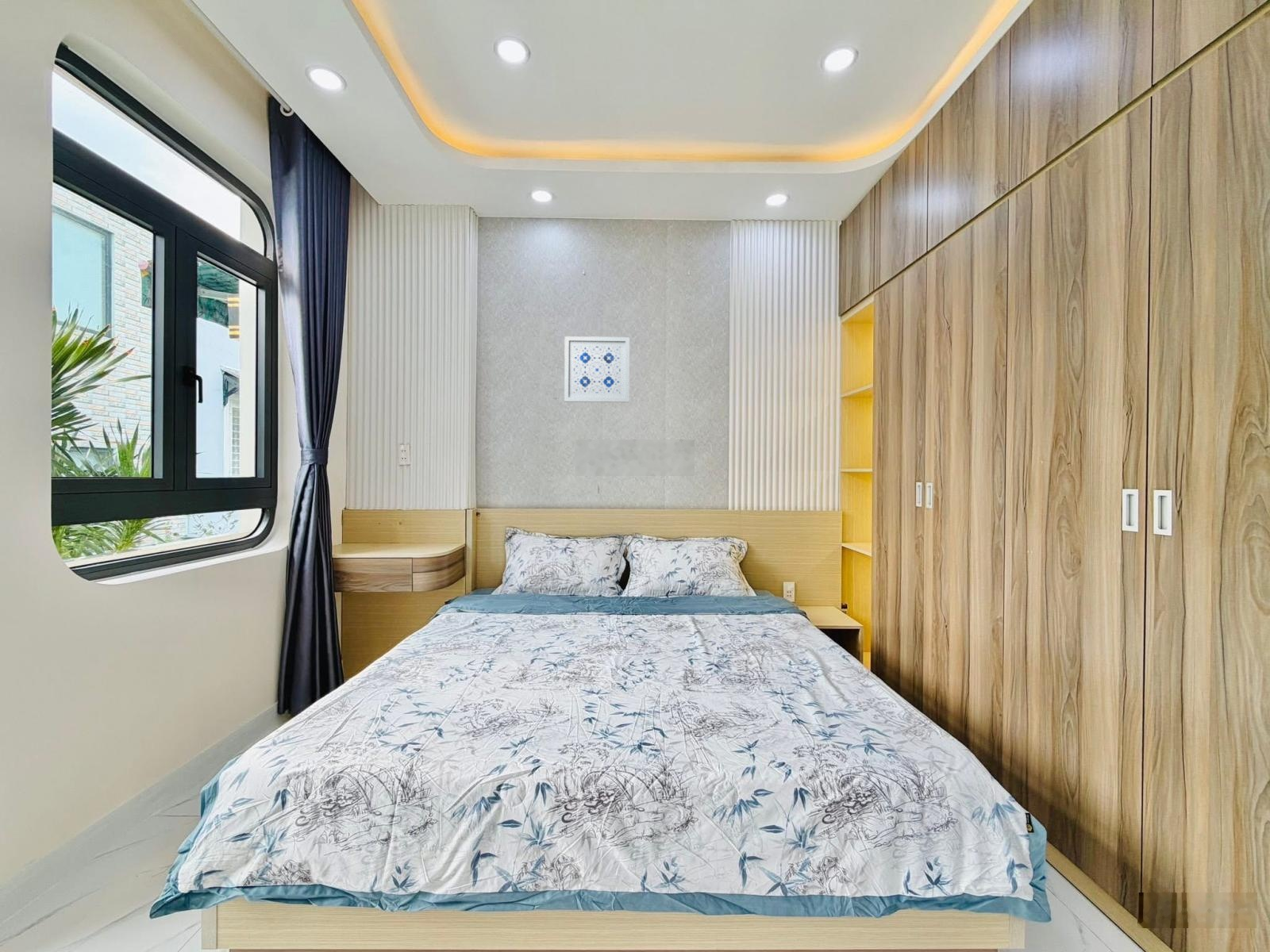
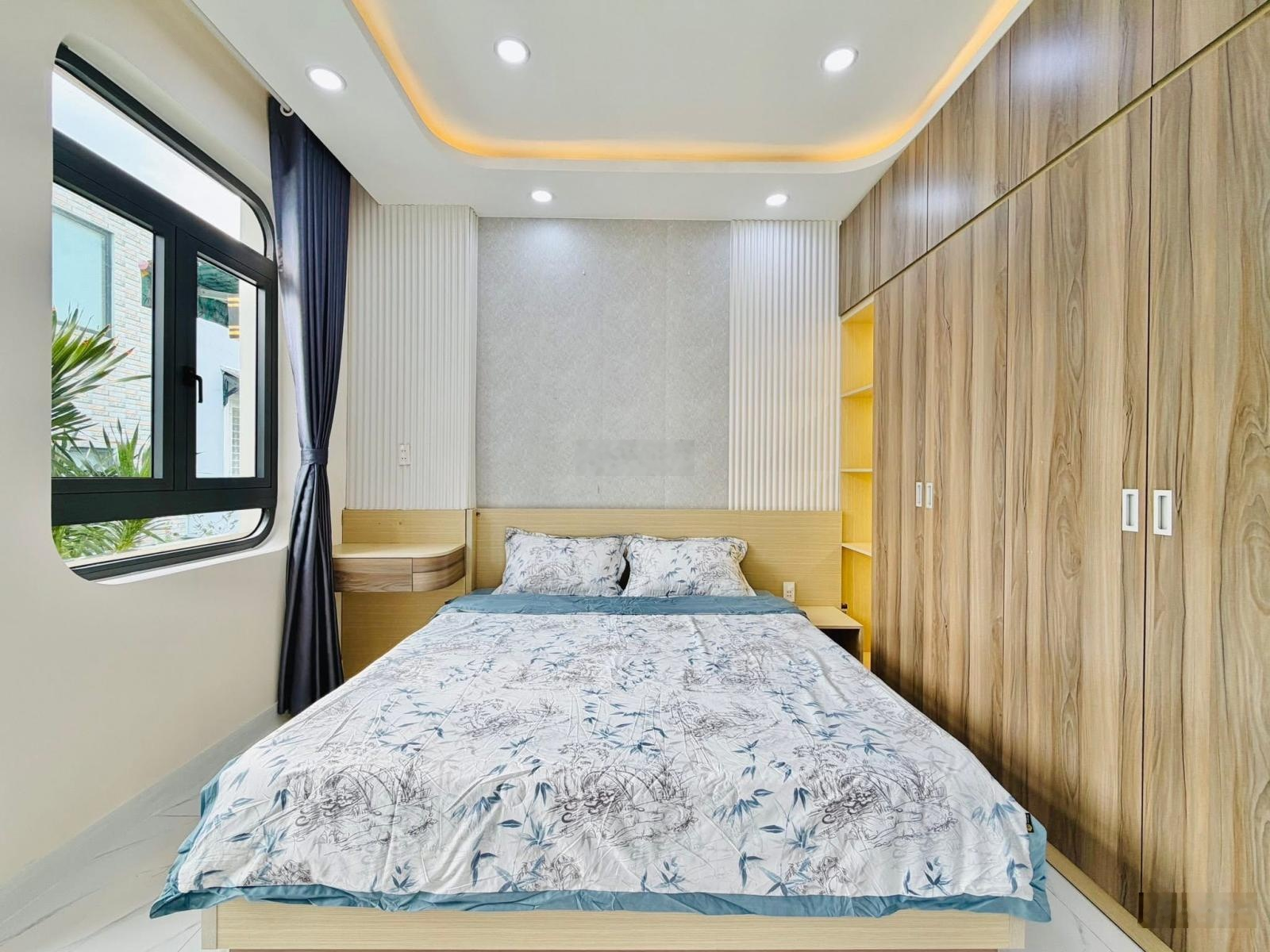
- wall art [564,336,630,403]
